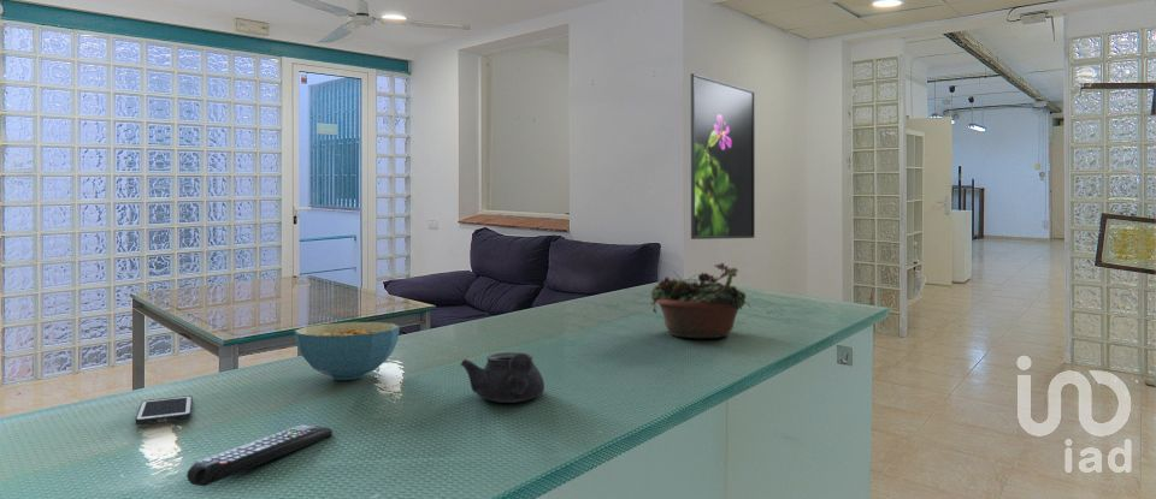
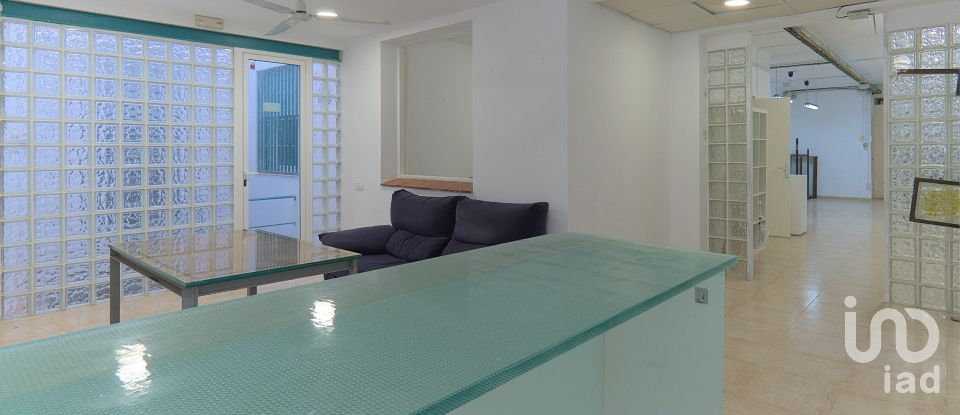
- remote control [185,423,334,488]
- teapot [460,351,545,404]
- cell phone [134,394,194,426]
- succulent planter [649,262,753,339]
- cereal bowl [294,321,401,381]
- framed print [690,72,756,240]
